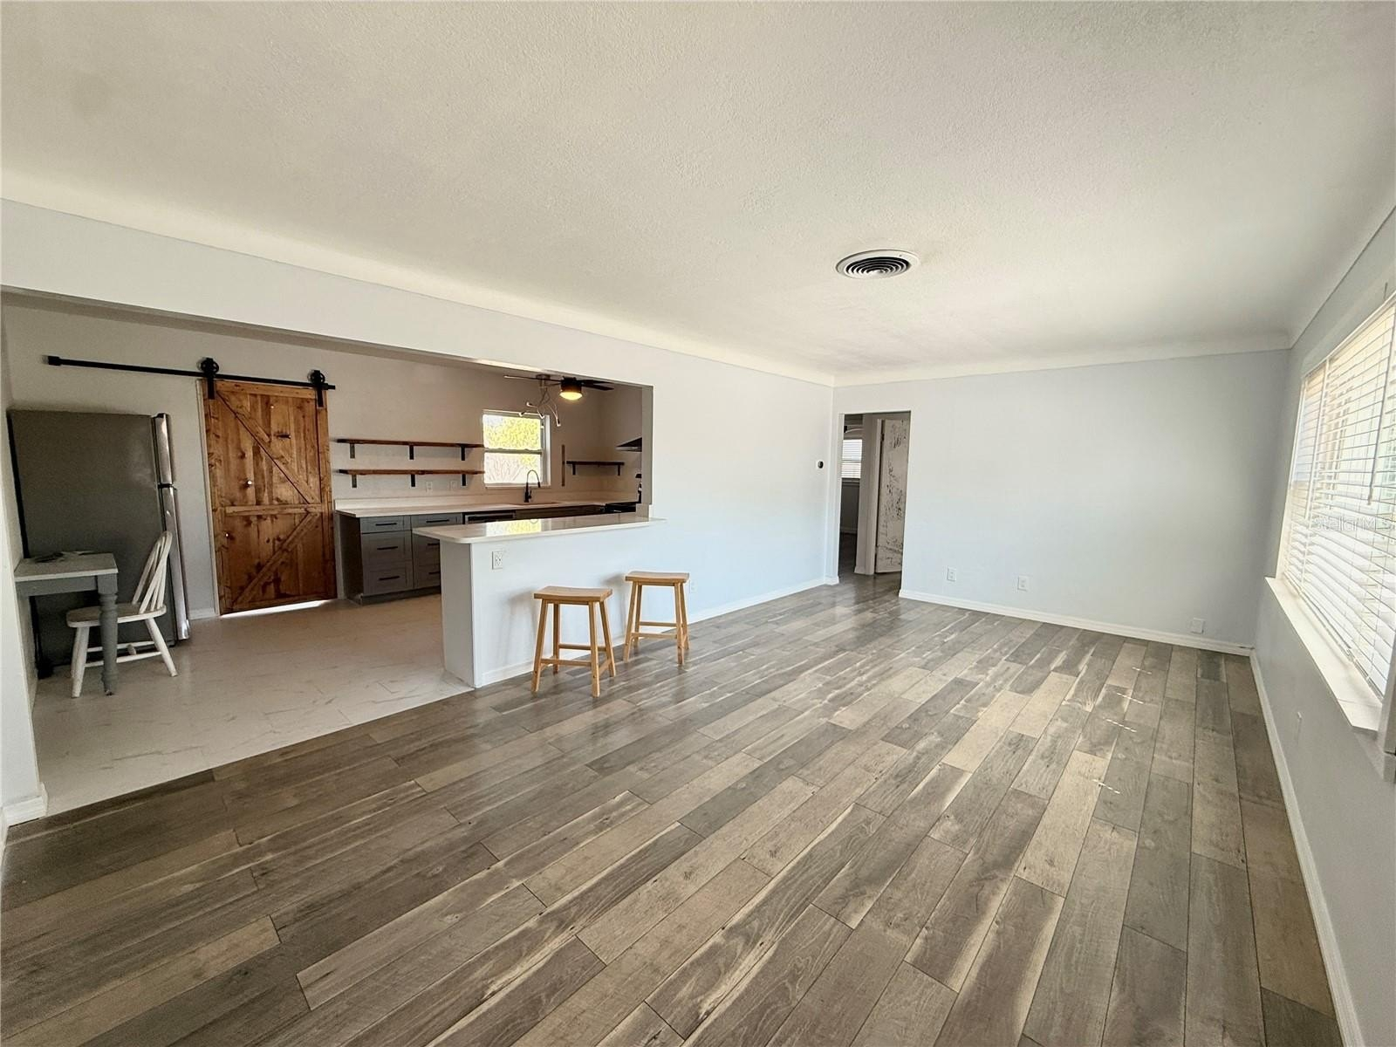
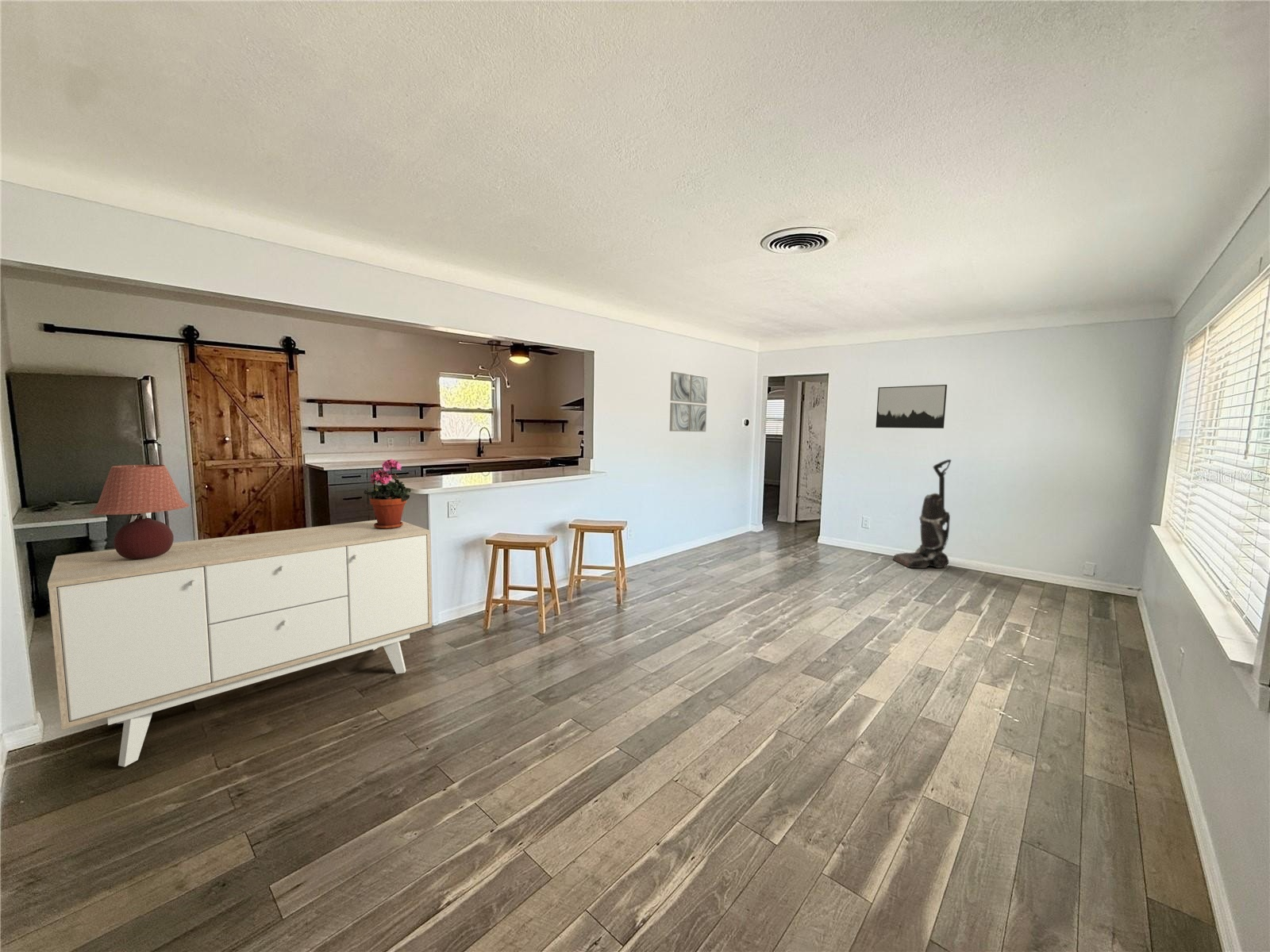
+ sideboard [47,520,433,768]
+ vacuum cleaner [892,459,952,569]
+ table lamp [89,464,191,559]
+ wall art [669,371,708,432]
+ potted plant [363,458,412,529]
+ wall art [875,384,948,429]
